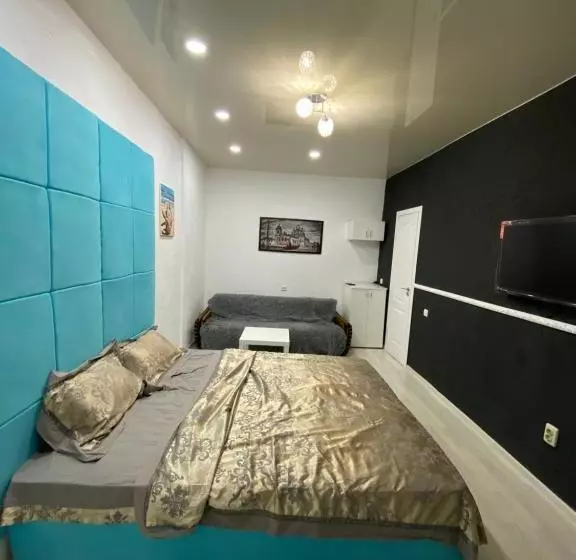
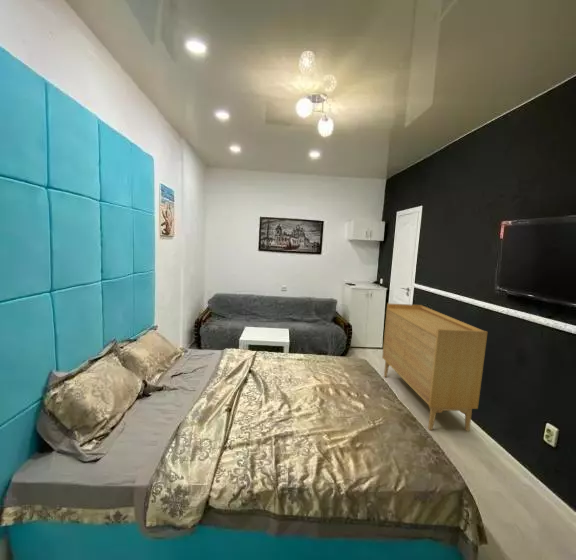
+ sideboard [381,302,488,432]
